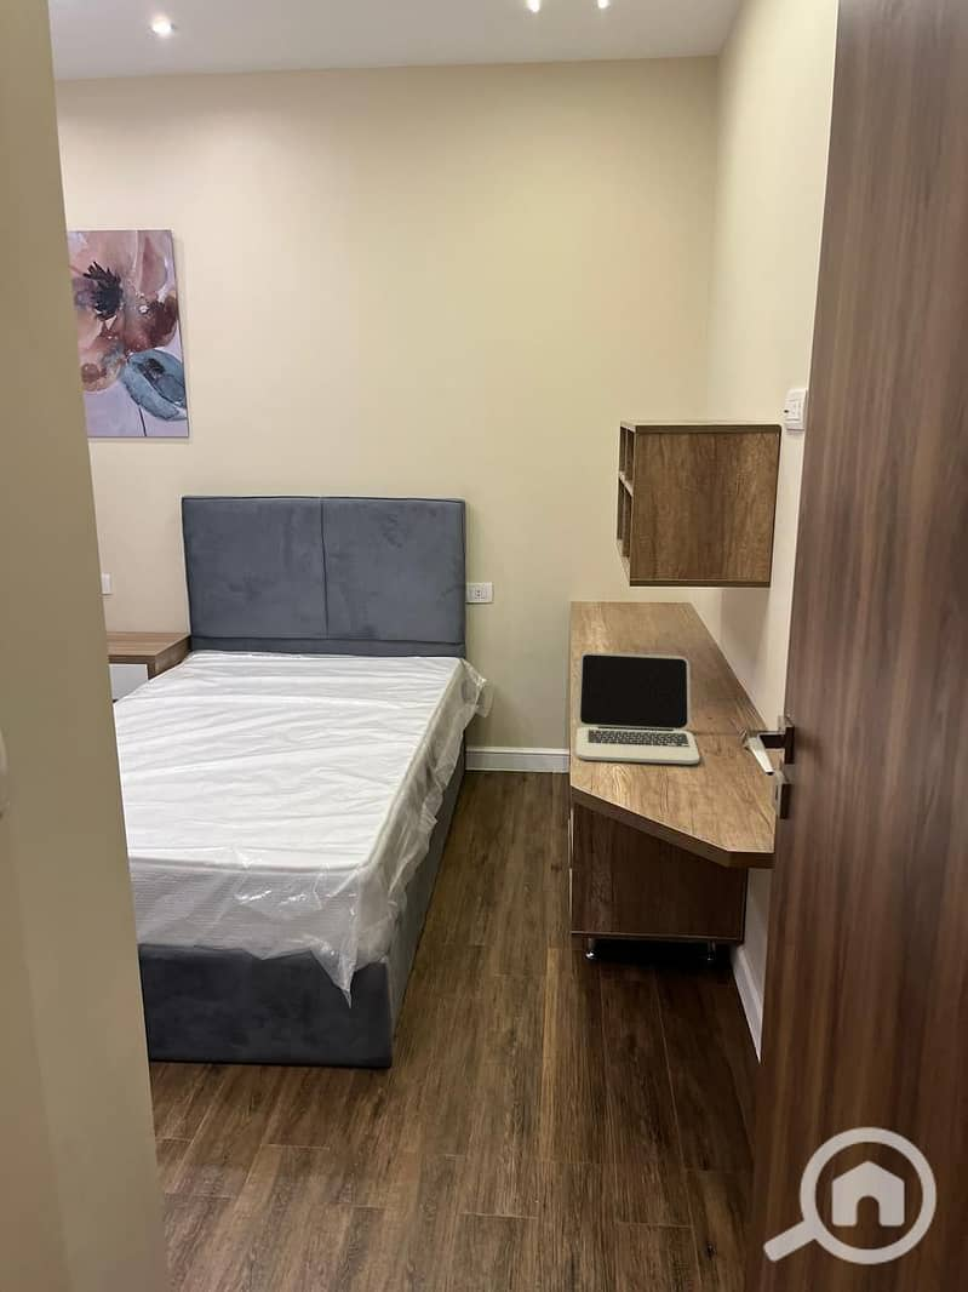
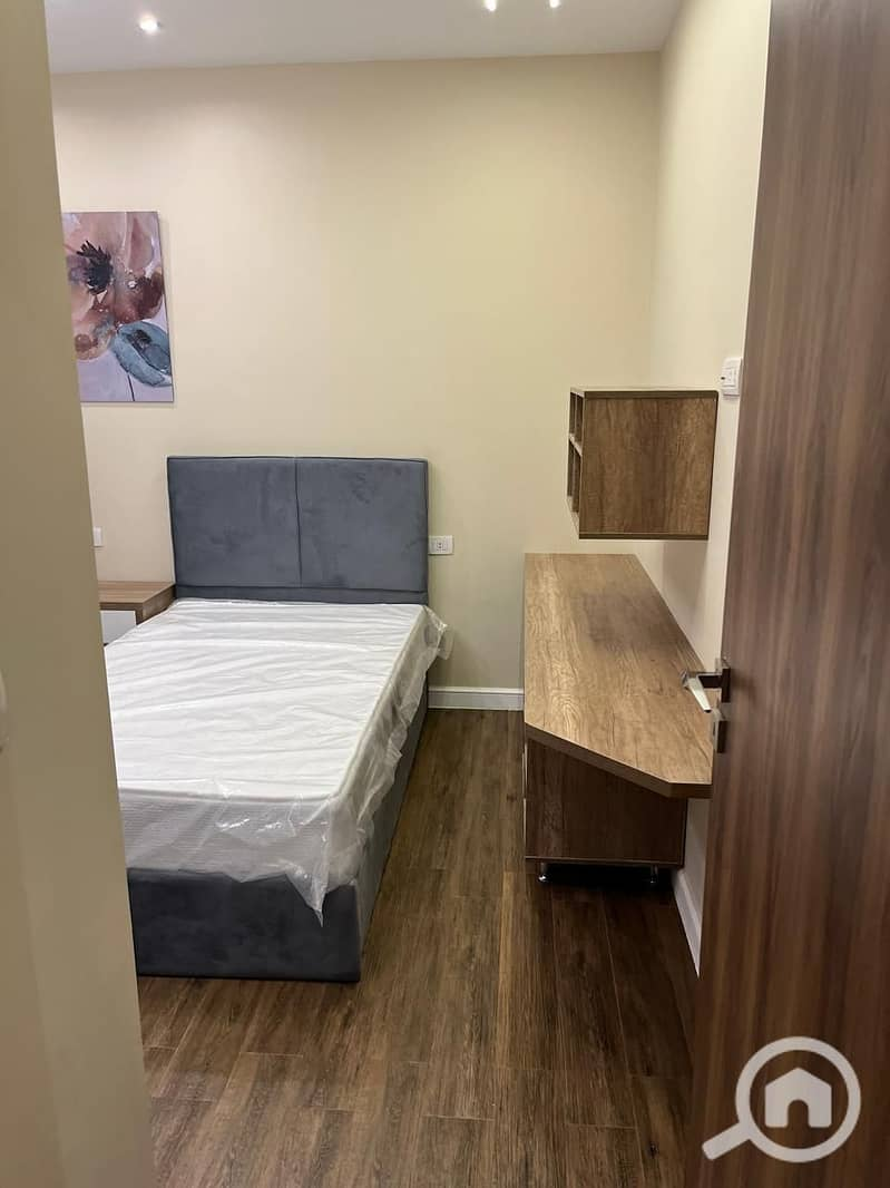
- laptop [574,652,700,765]
